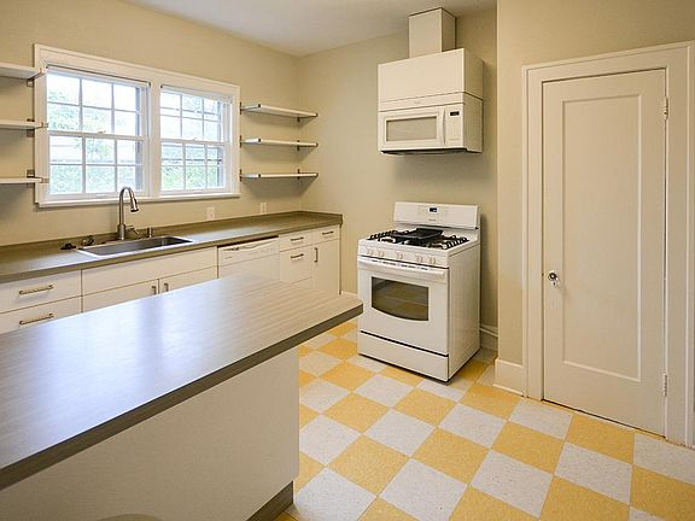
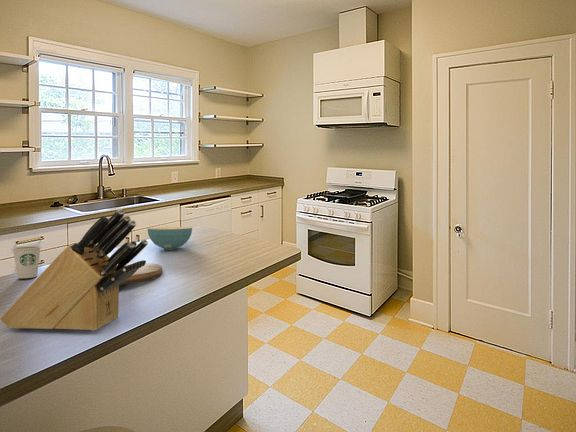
+ dixie cup [11,245,42,279]
+ knife block [0,208,149,332]
+ cereal bowl [147,226,193,251]
+ cutting board [117,261,163,286]
